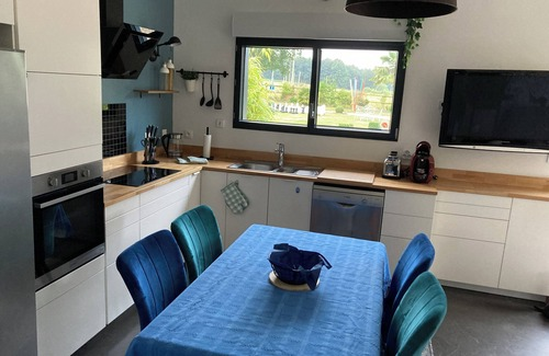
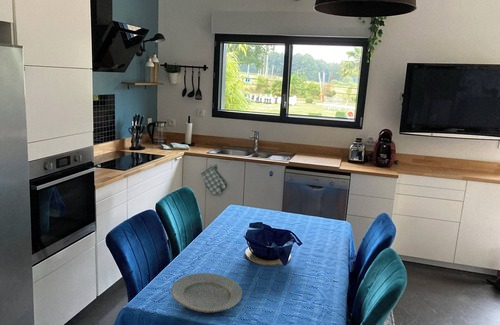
+ plate [170,272,243,313]
